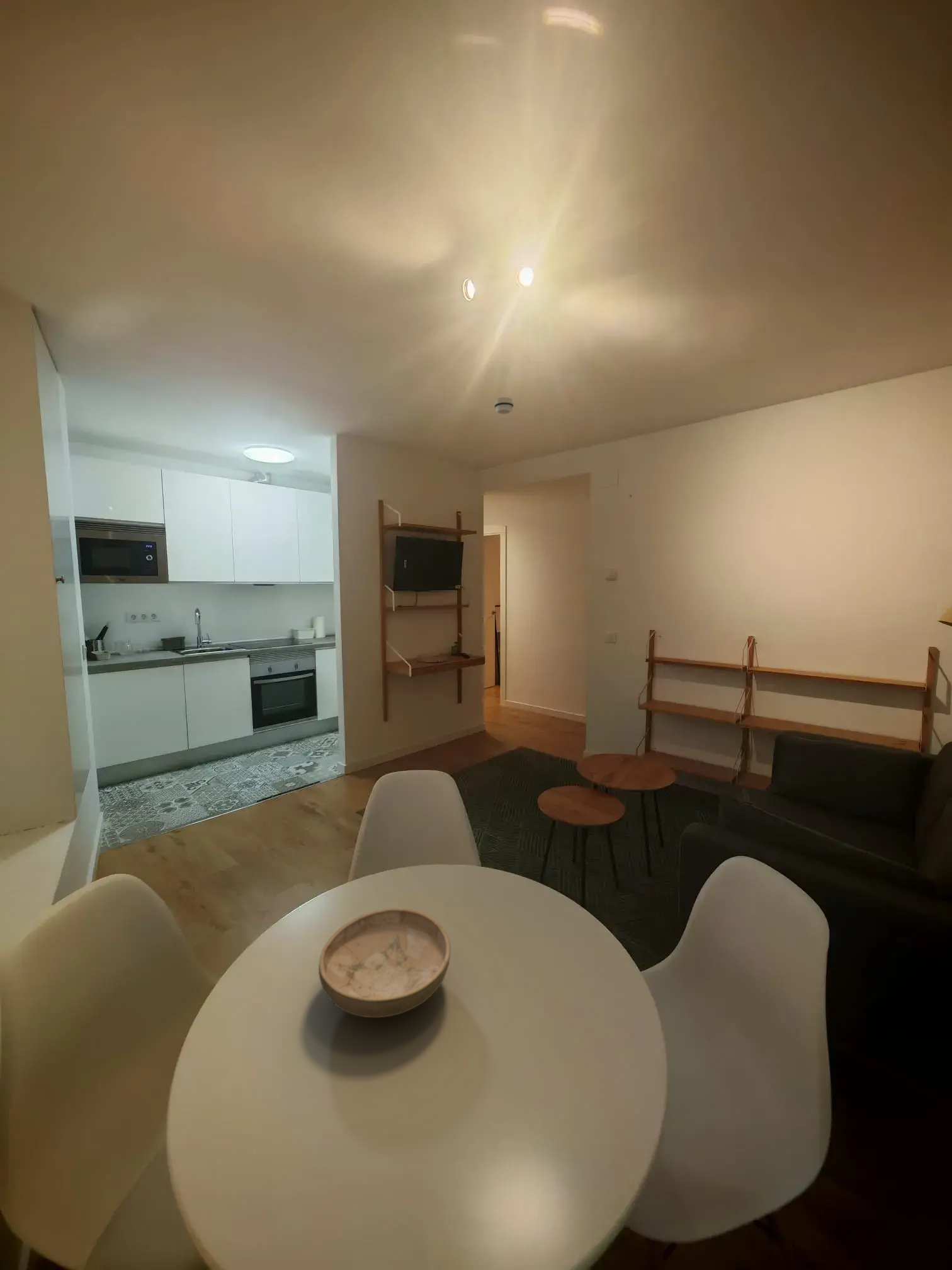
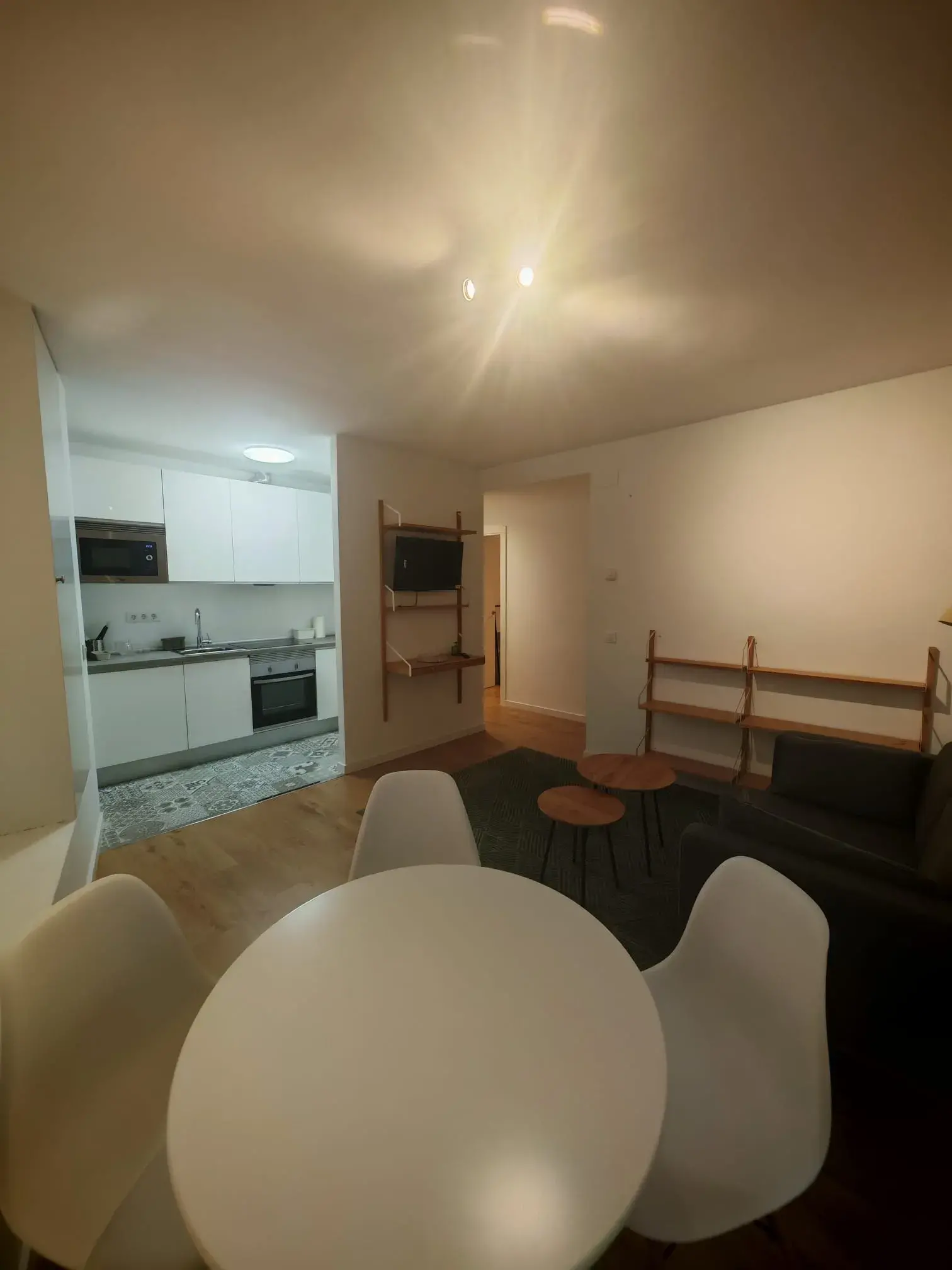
- bowl [318,907,451,1018]
- smoke detector [494,397,514,415]
